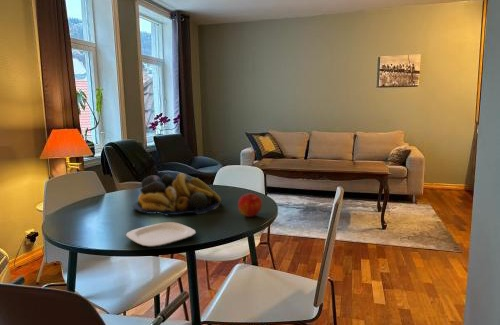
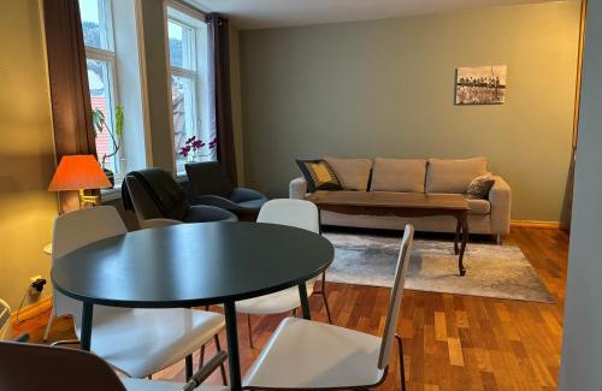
- fruit bowl [132,172,222,216]
- plate [125,221,197,248]
- apple [237,192,263,218]
